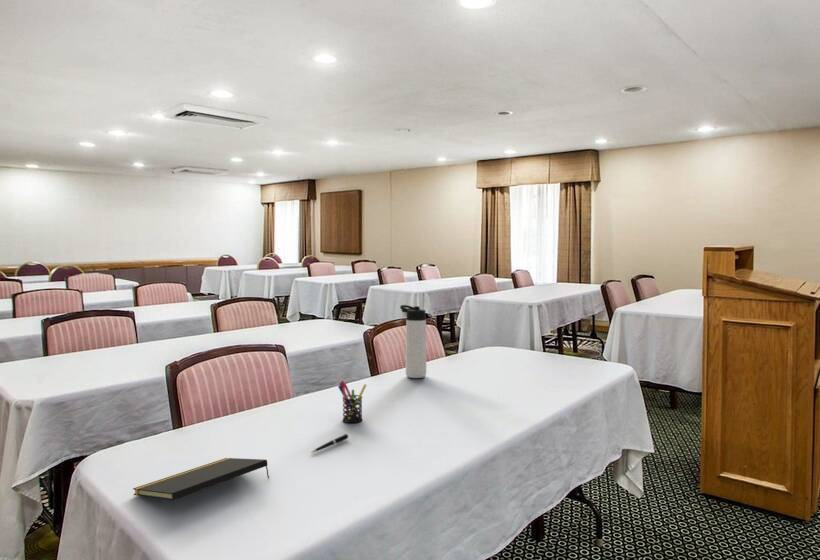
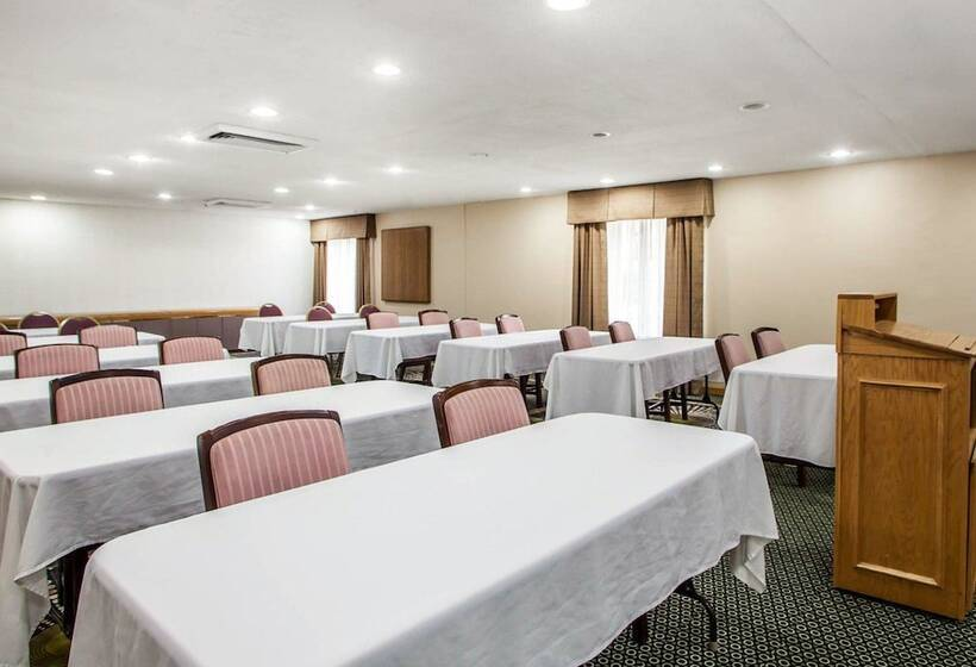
- pen holder [337,380,367,424]
- thermos bottle [399,304,427,379]
- pen [309,433,350,454]
- notepad [132,457,270,501]
